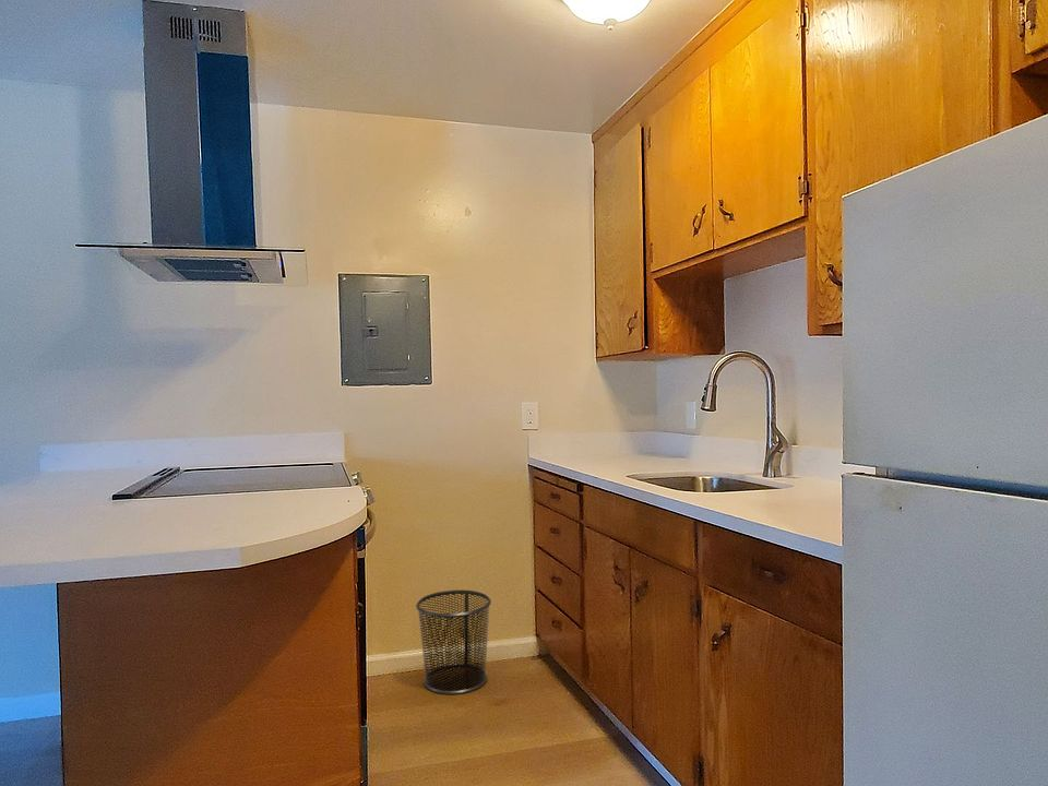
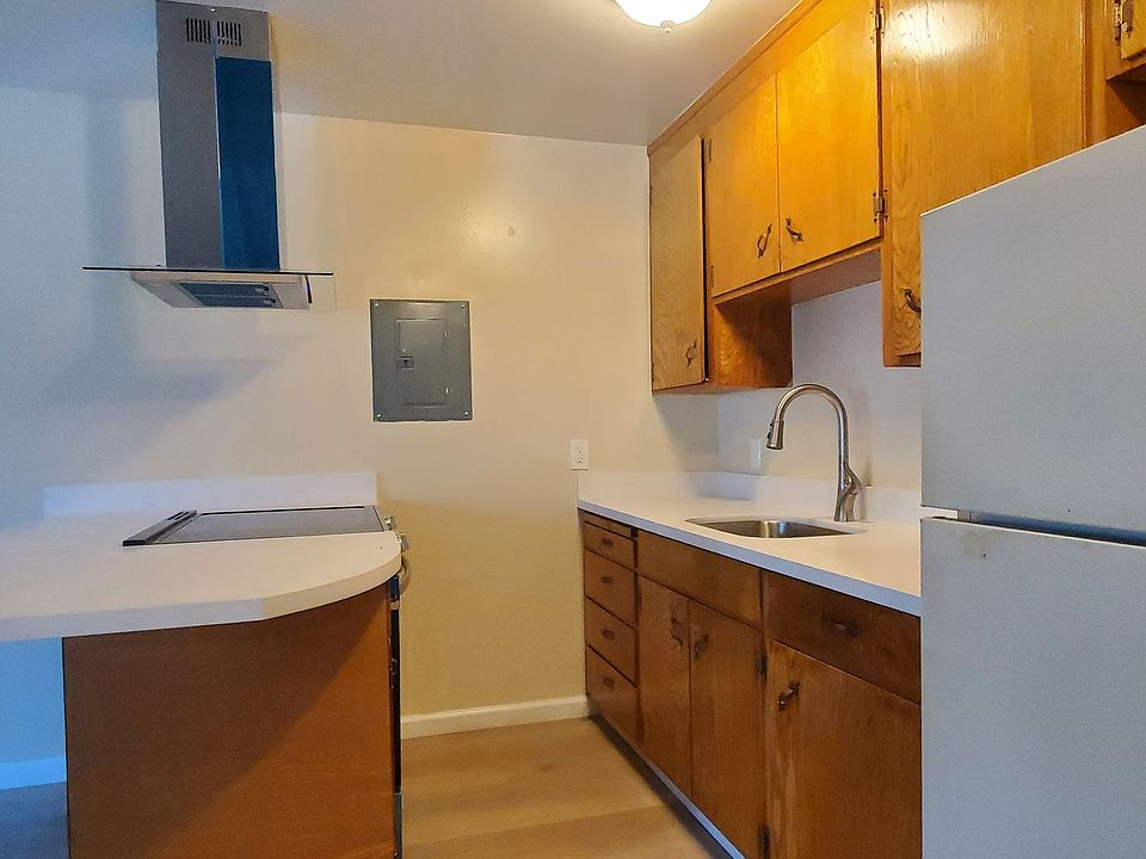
- waste bin [415,588,492,695]
